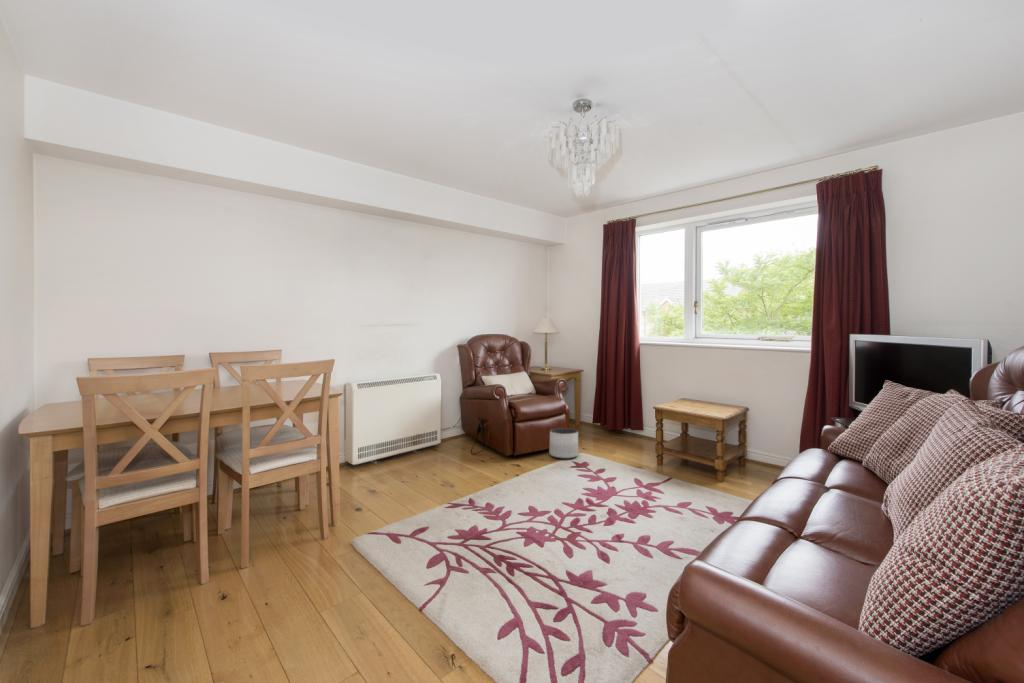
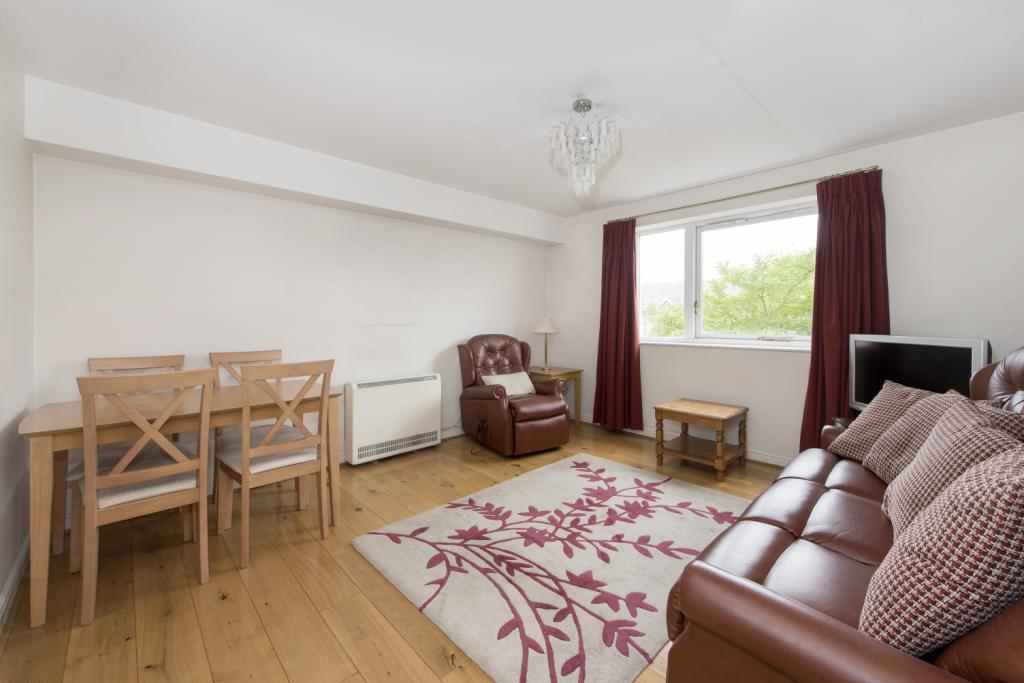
- planter [548,427,579,460]
